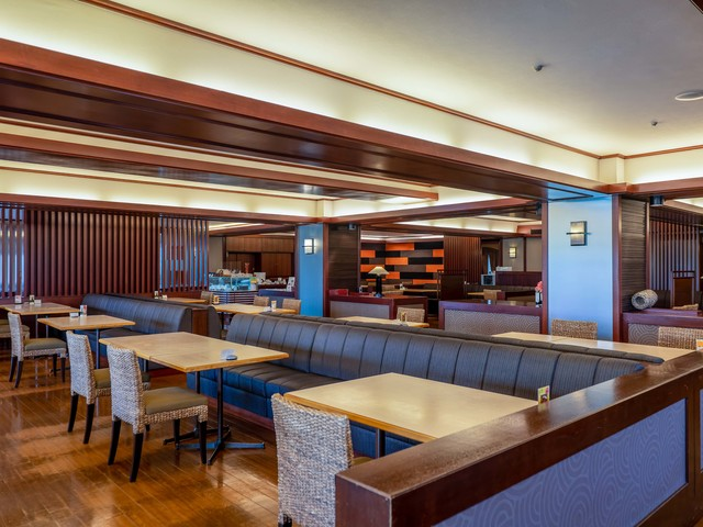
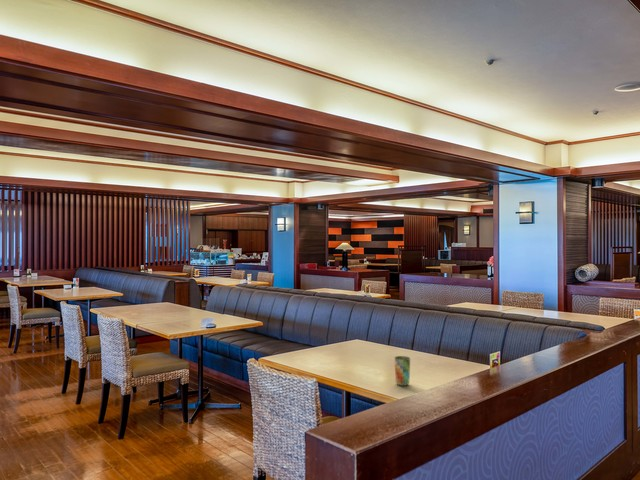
+ cup [393,355,411,387]
